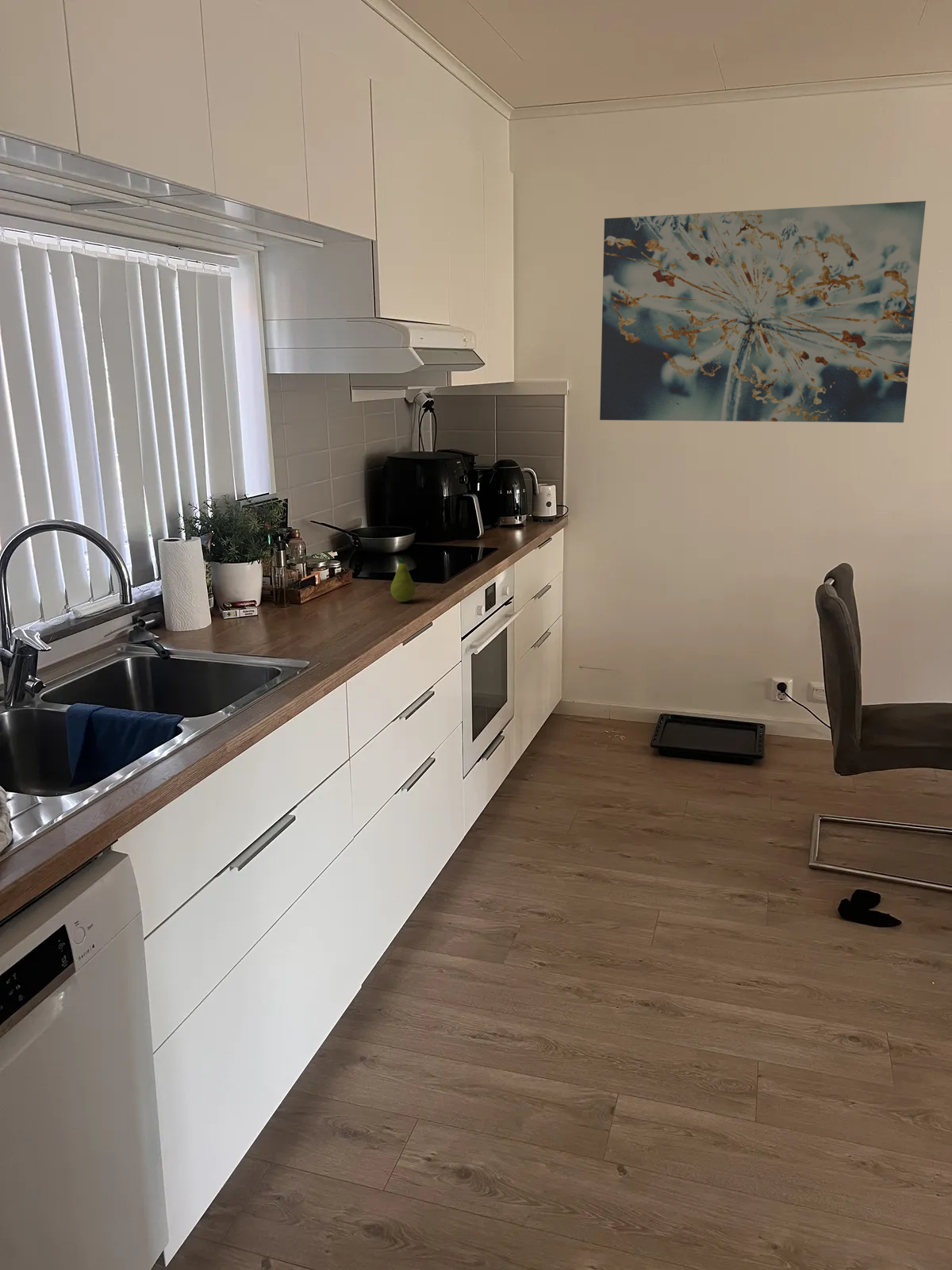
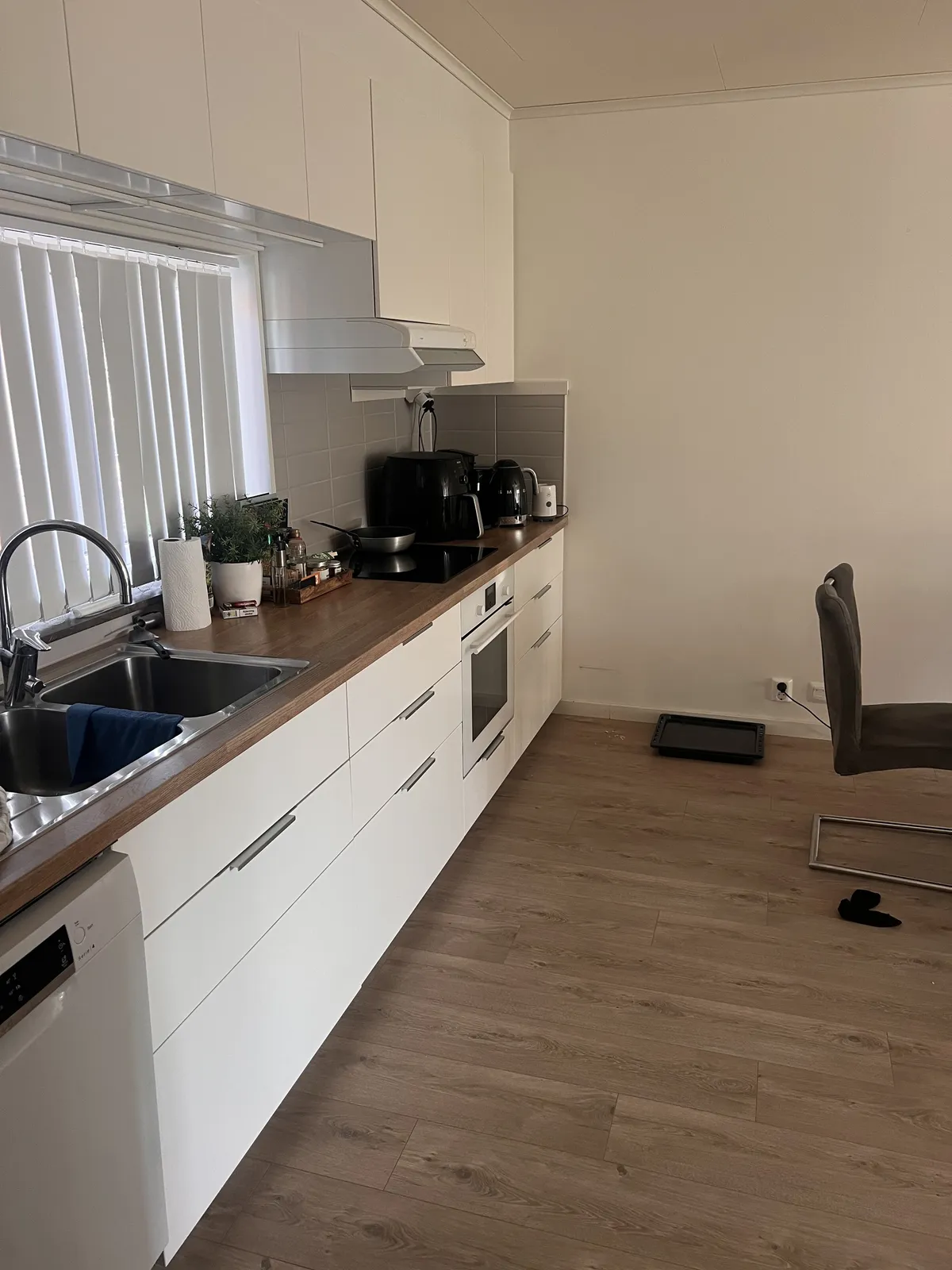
- fruit [390,556,417,602]
- wall art [599,200,927,423]
